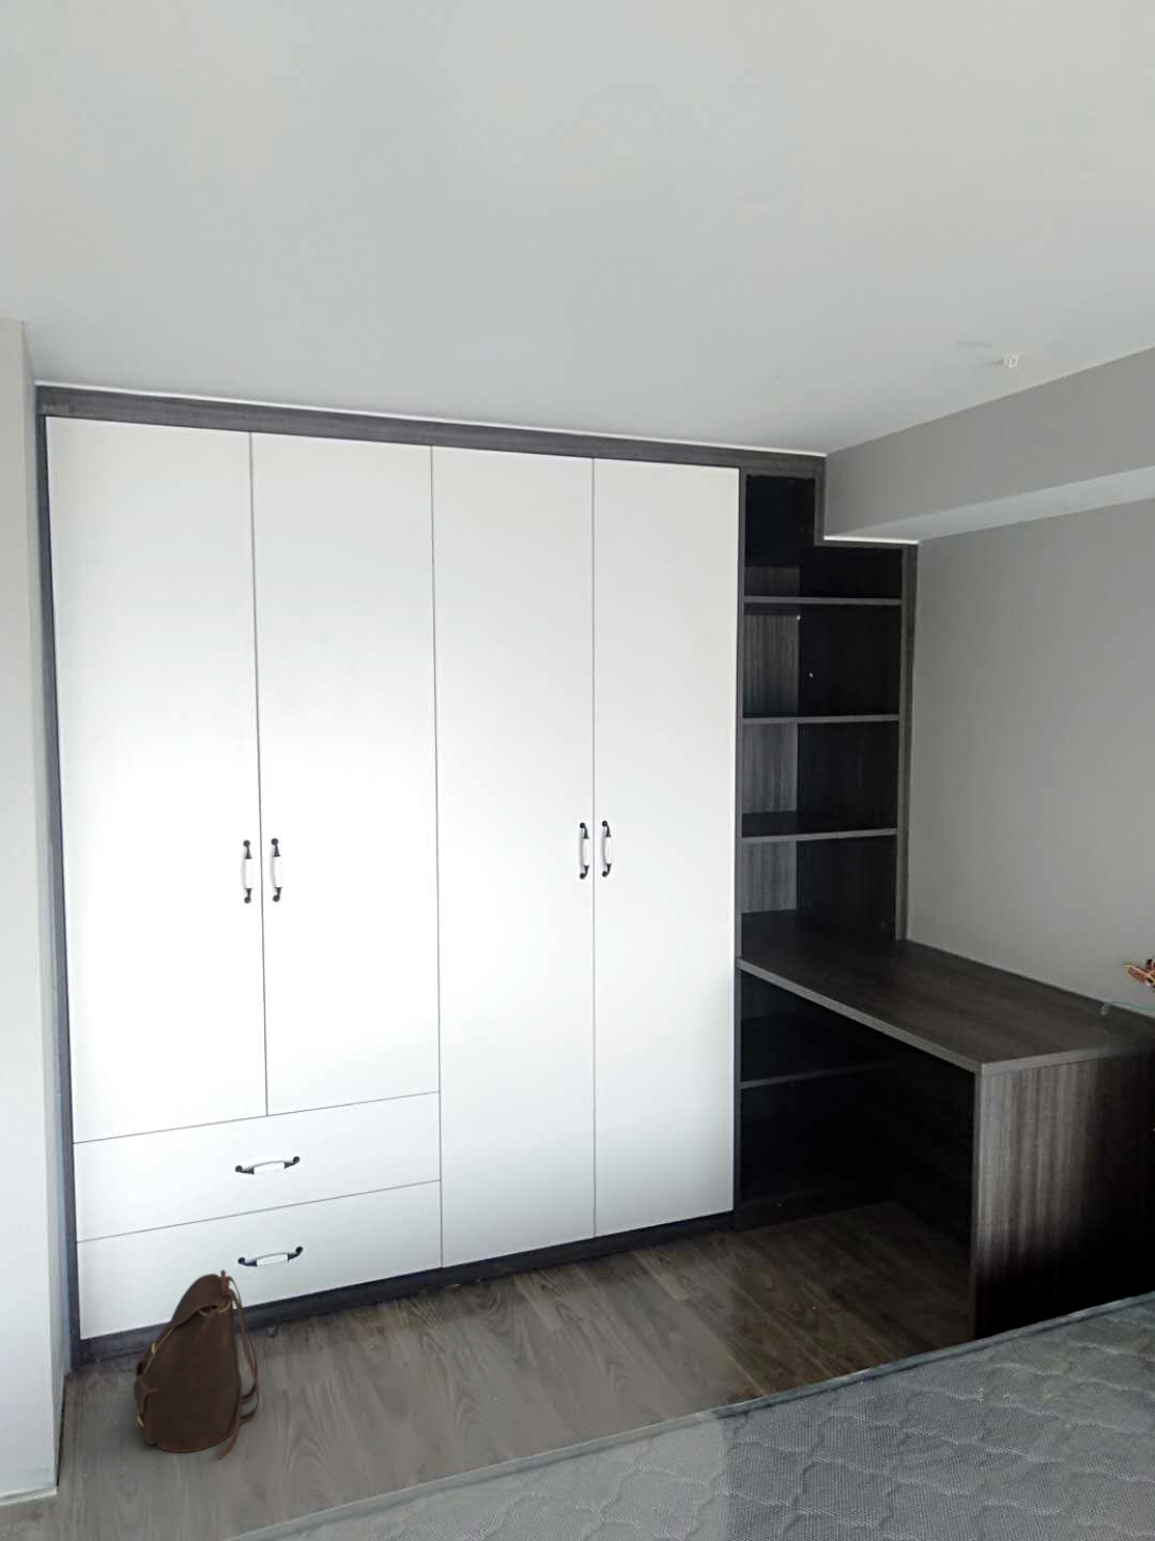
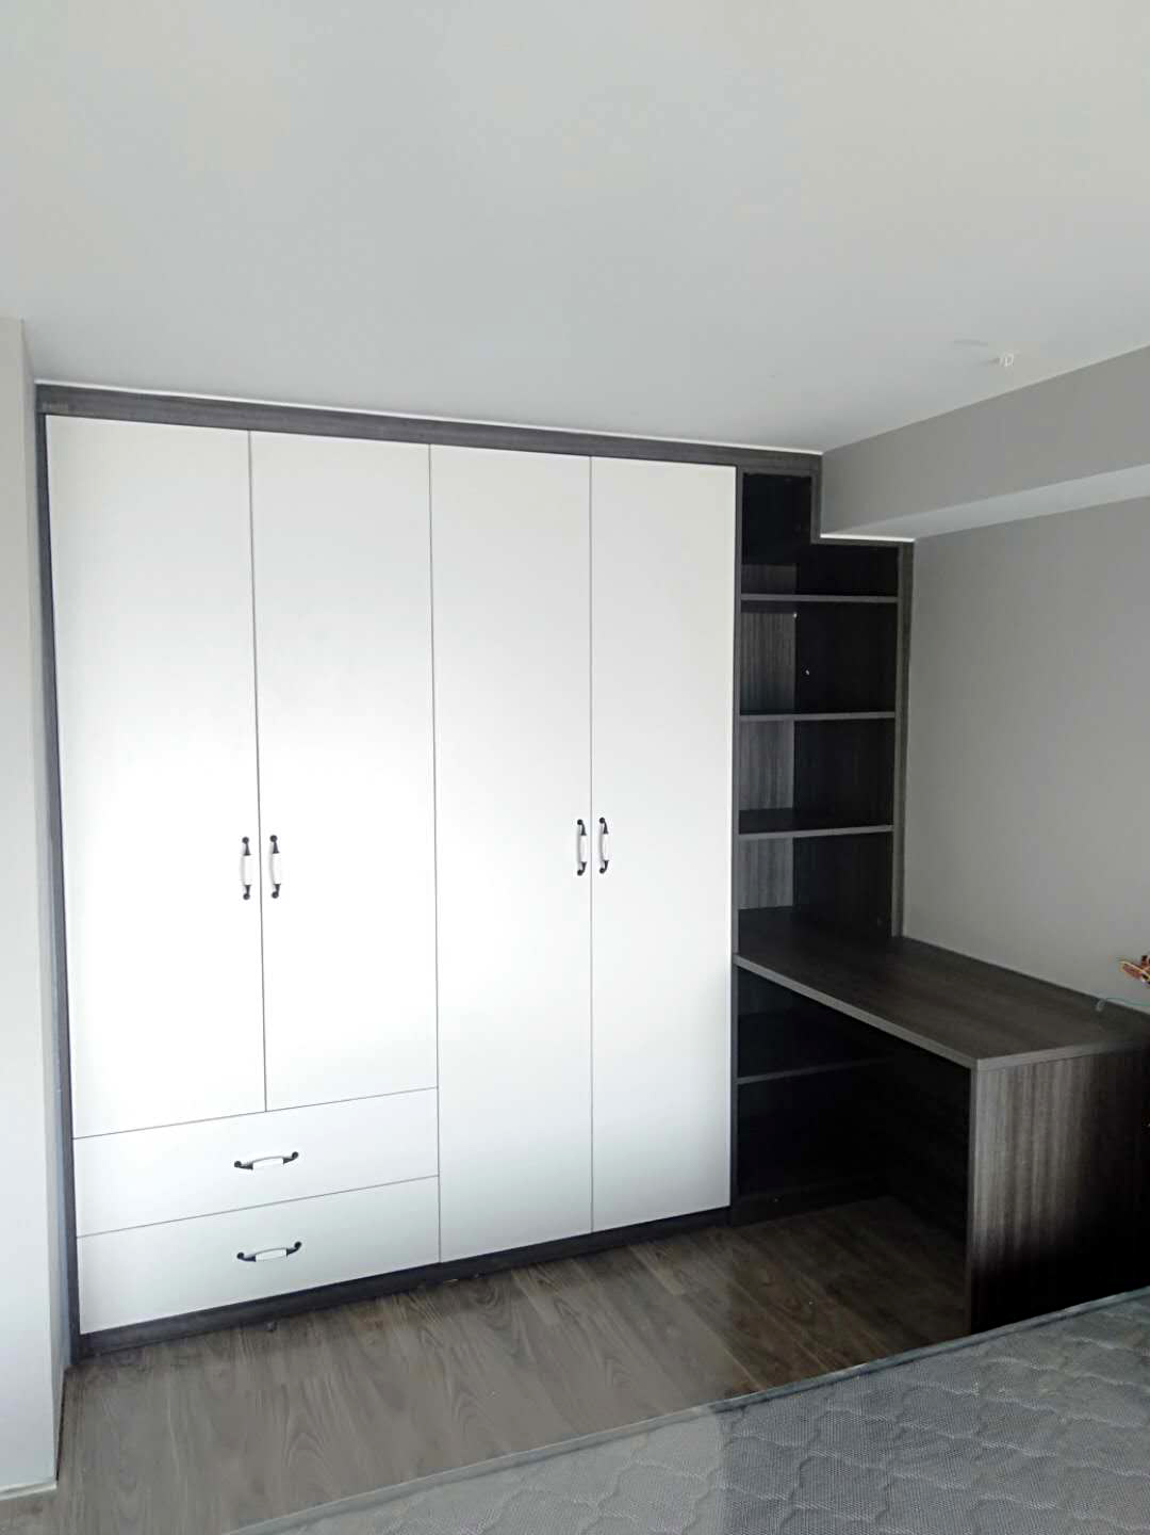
- backpack [132,1269,261,1460]
